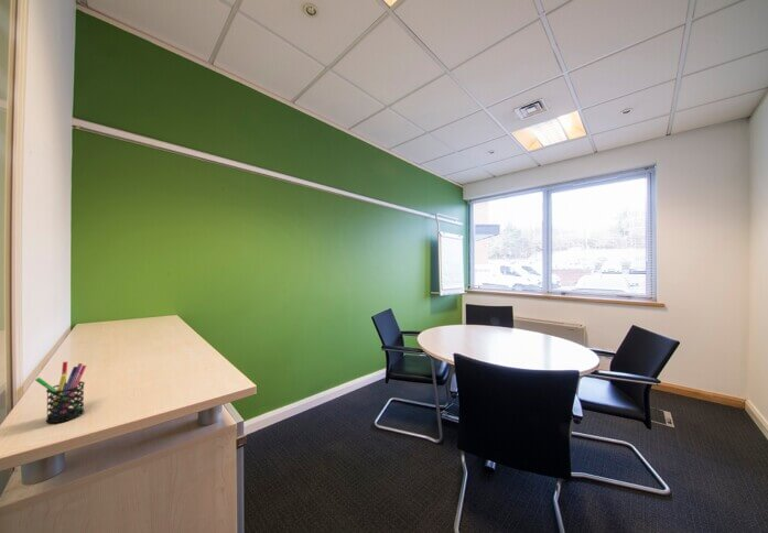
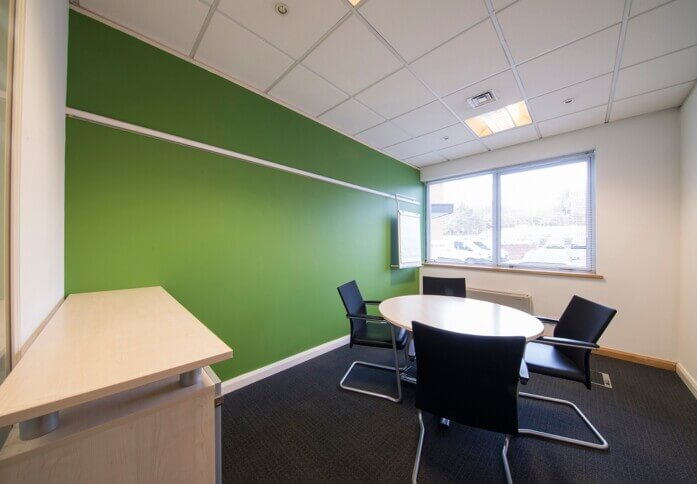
- pen holder [34,360,87,424]
